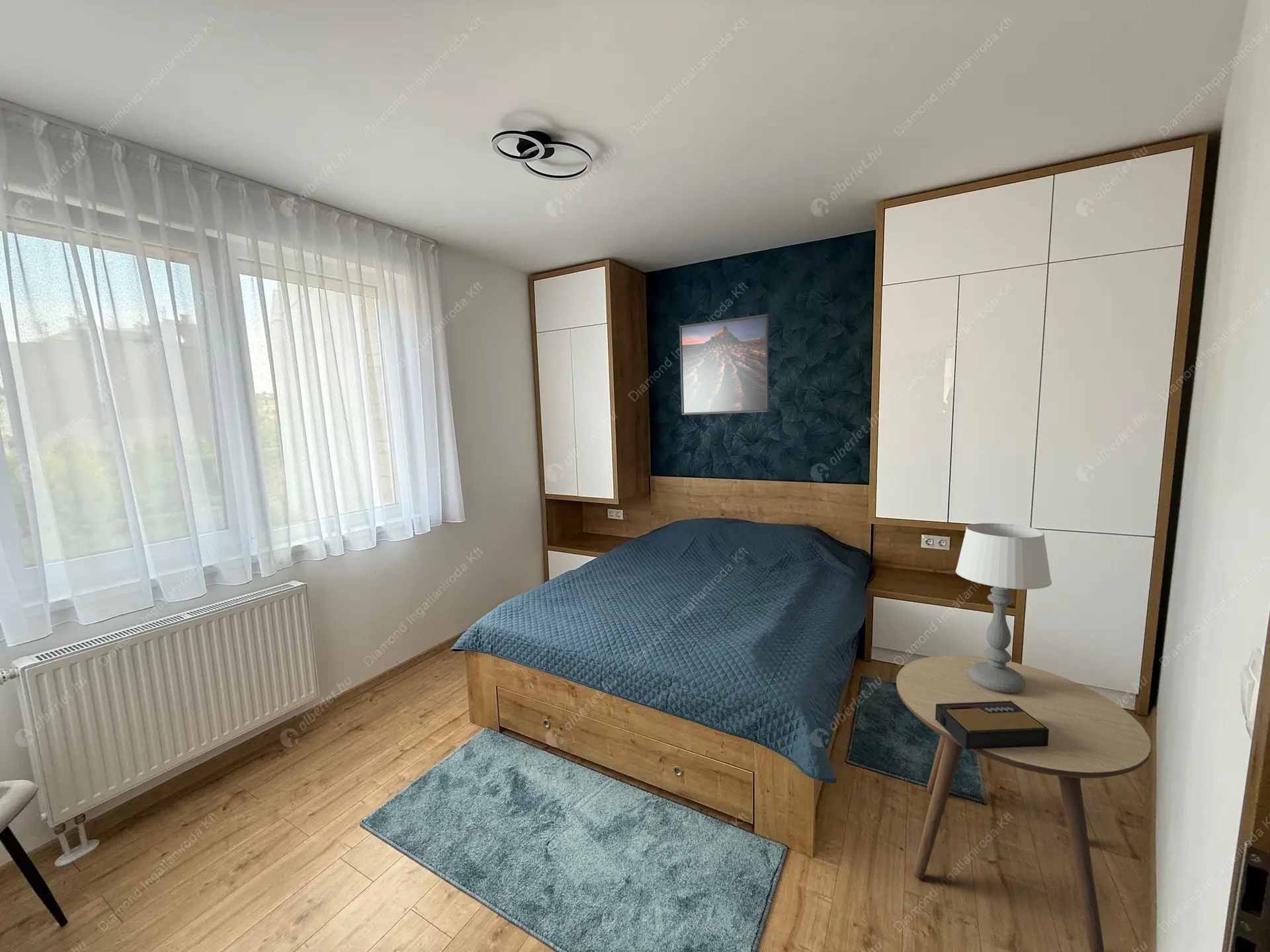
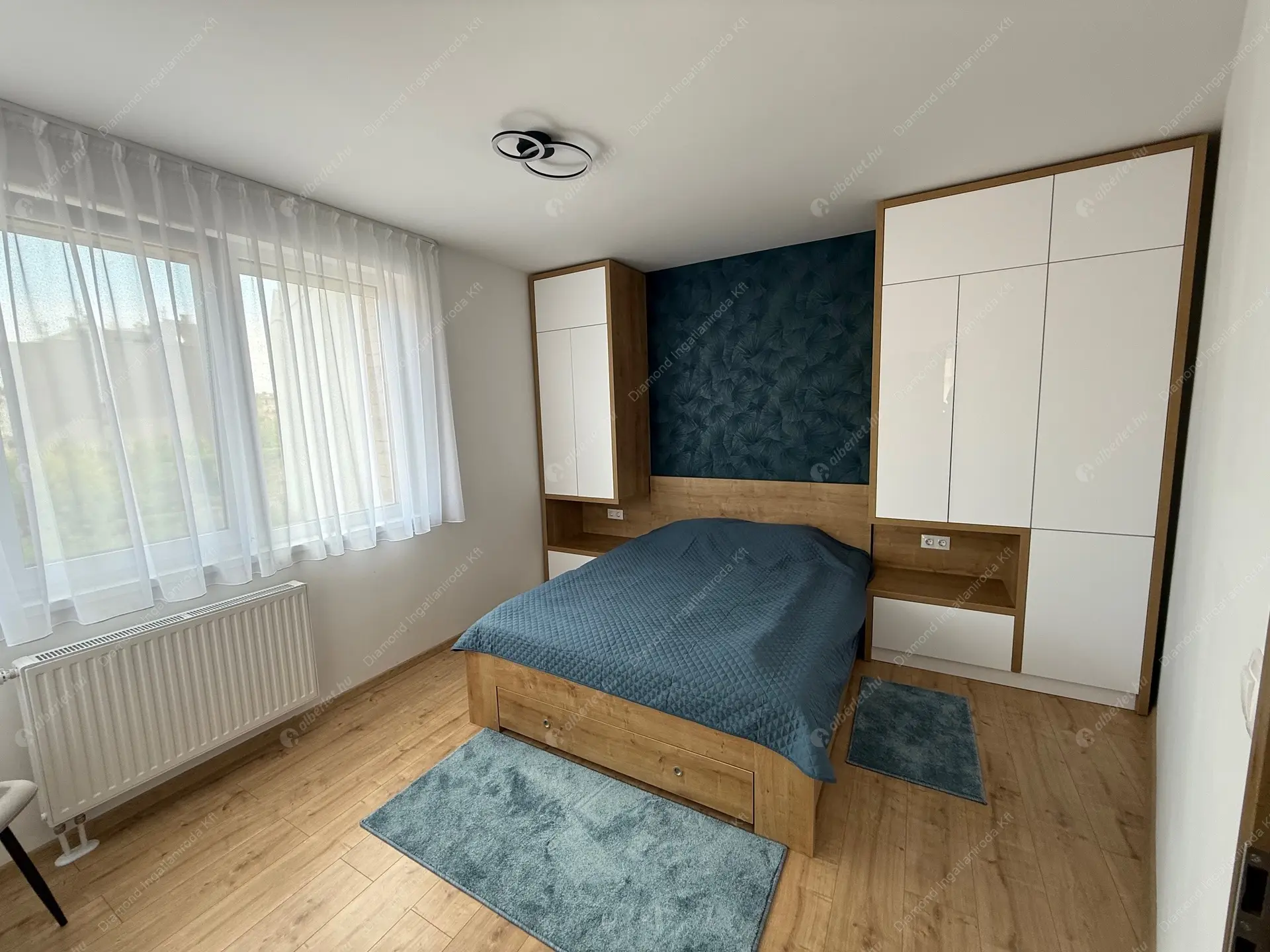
- table lamp [955,522,1052,694]
- side table [896,654,1152,952]
- alarm clock [935,701,1049,750]
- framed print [679,313,769,416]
